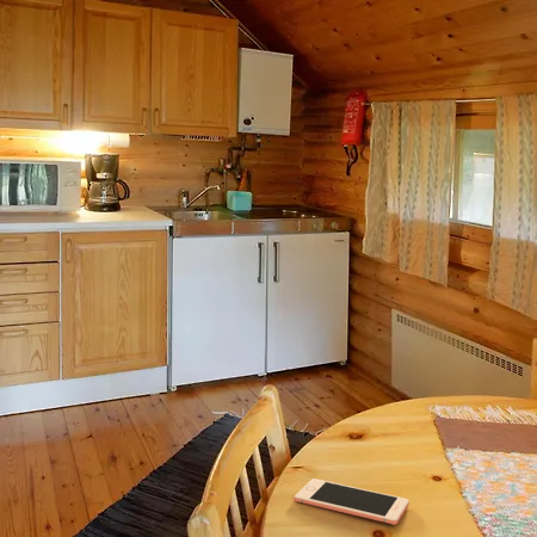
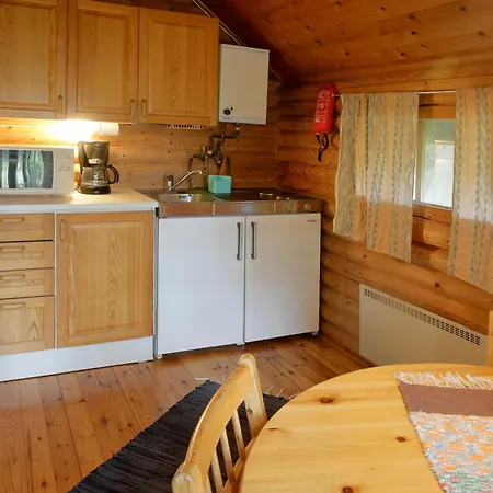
- cell phone [294,477,411,526]
